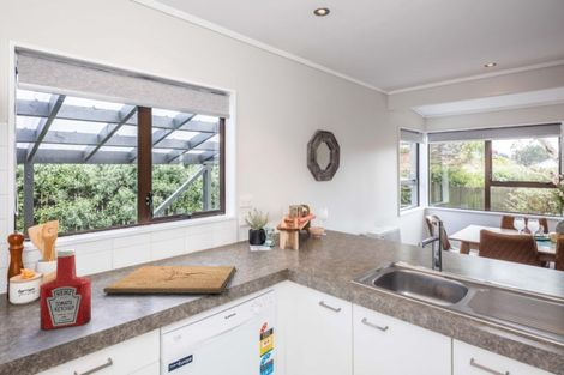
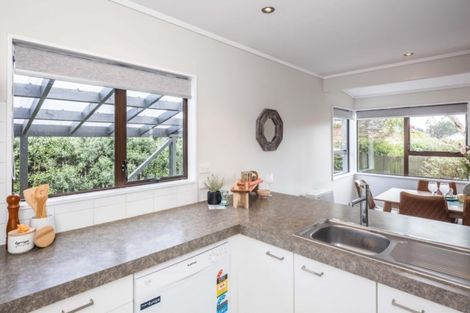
- cutting board [102,265,236,294]
- soap bottle [38,248,92,331]
